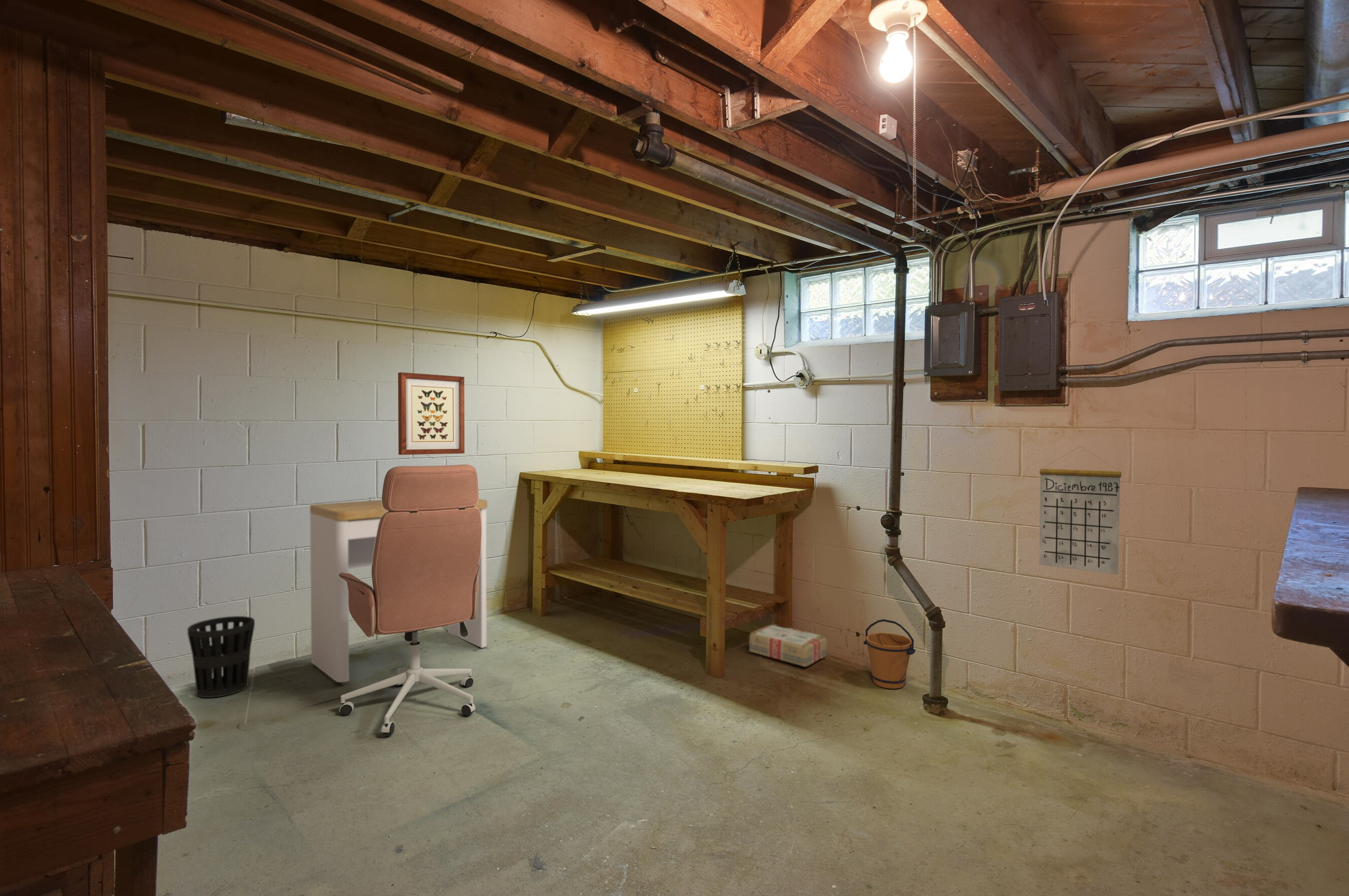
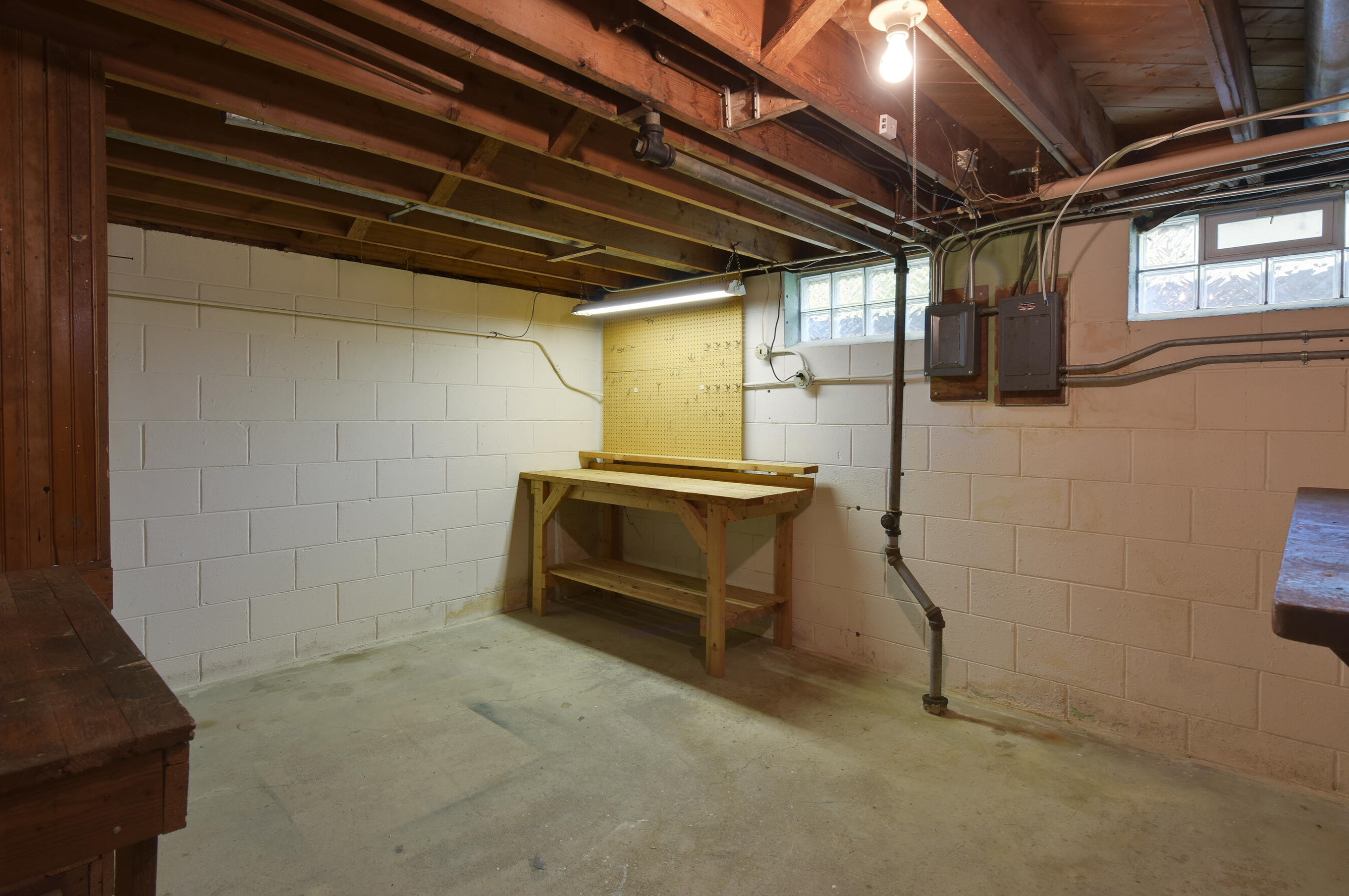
- desk [309,498,488,683]
- calendar [1039,446,1122,575]
- wastebasket [187,615,255,698]
- wall art [398,372,465,455]
- carton [748,624,827,667]
- bucket [863,619,916,689]
- office chair [338,464,482,736]
